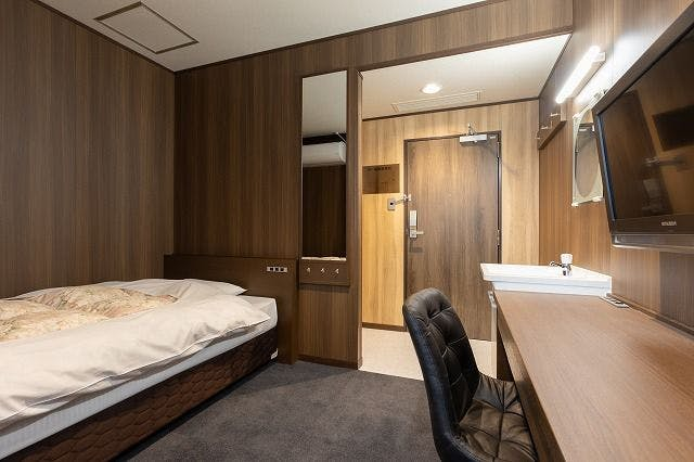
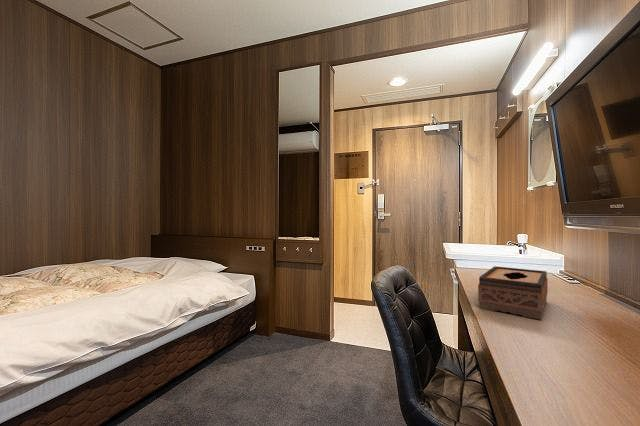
+ tissue box [477,265,549,321]
